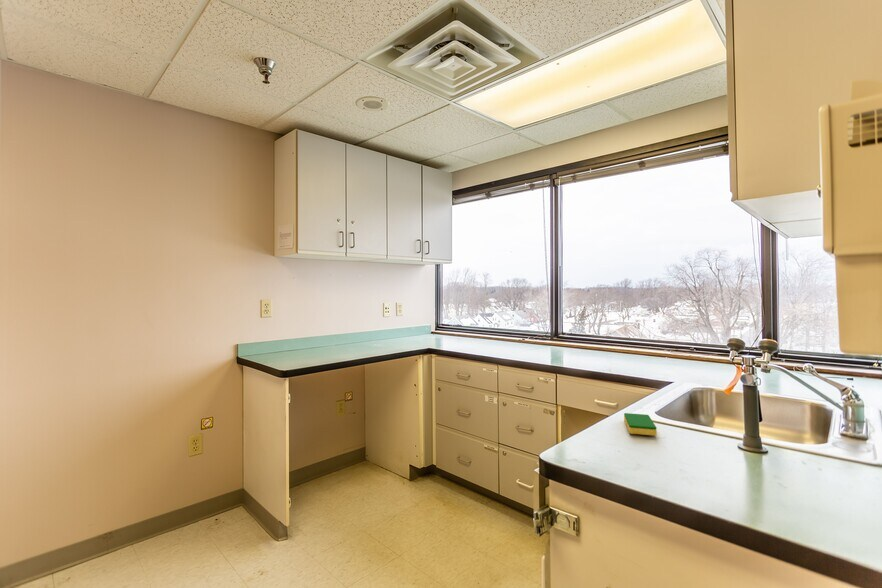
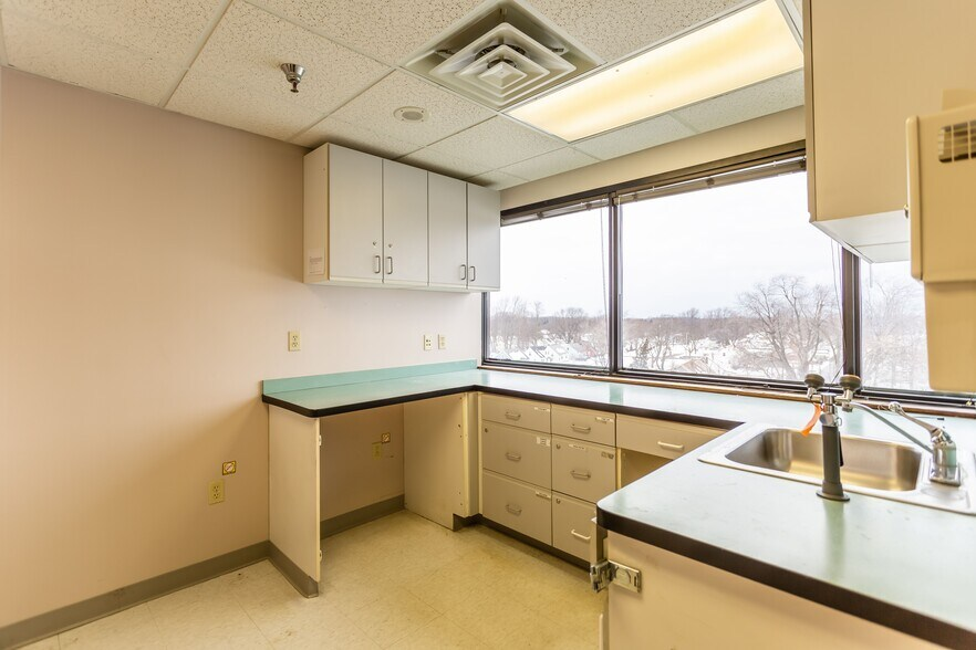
- dish sponge [623,412,658,437]
